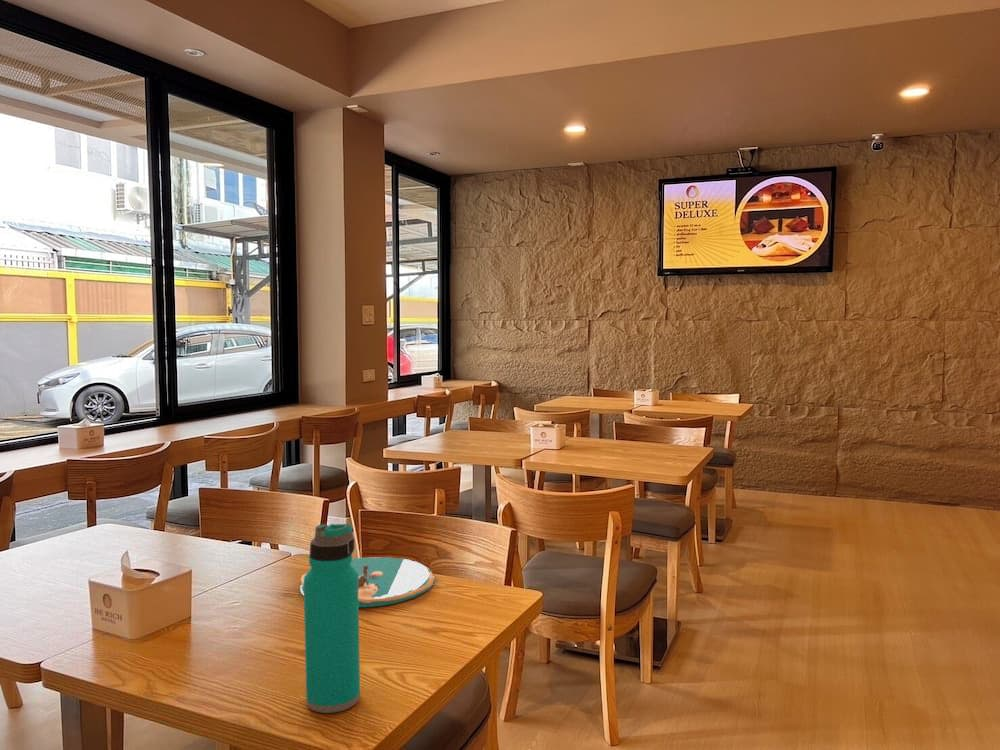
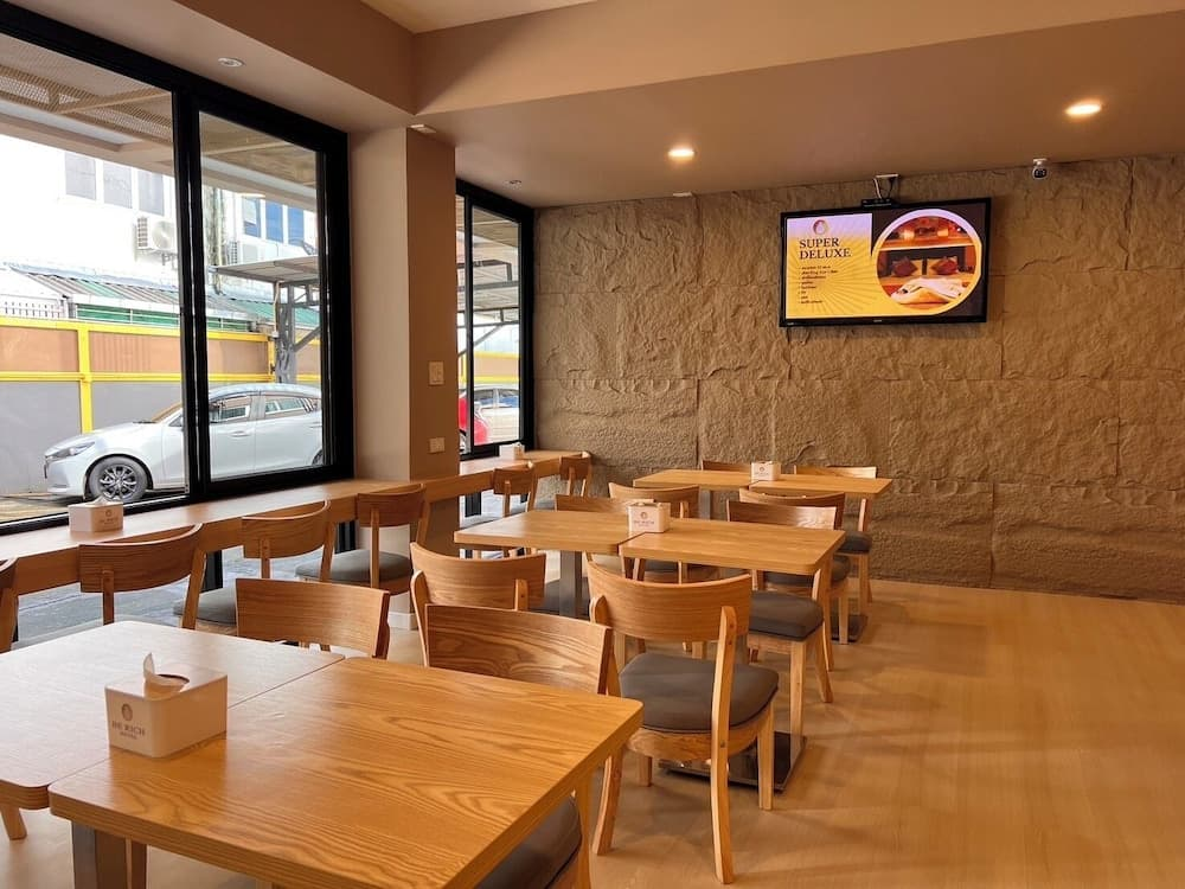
- plate [299,556,435,608]
- water bottle [303,523,361,714]
